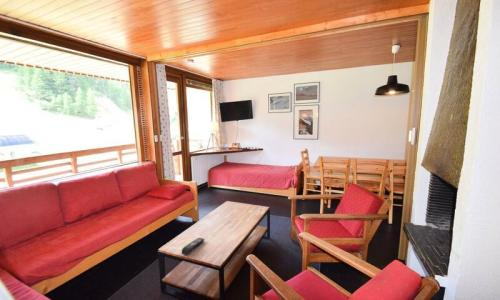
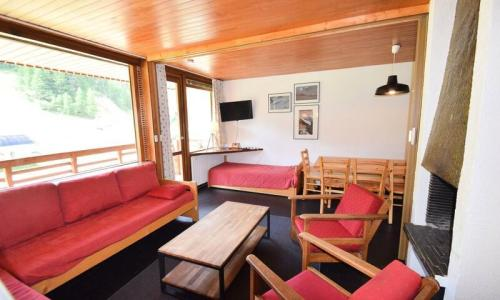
- remote control [181,237,205,256]
